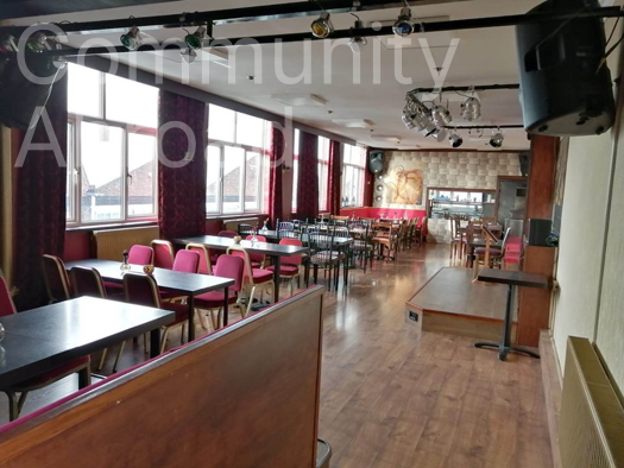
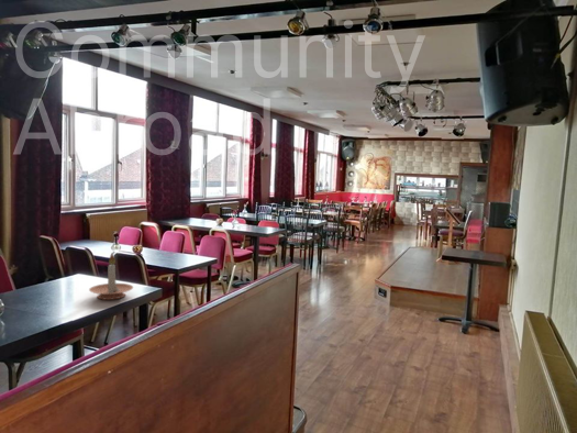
+ candle holder [88,252,134,301]
